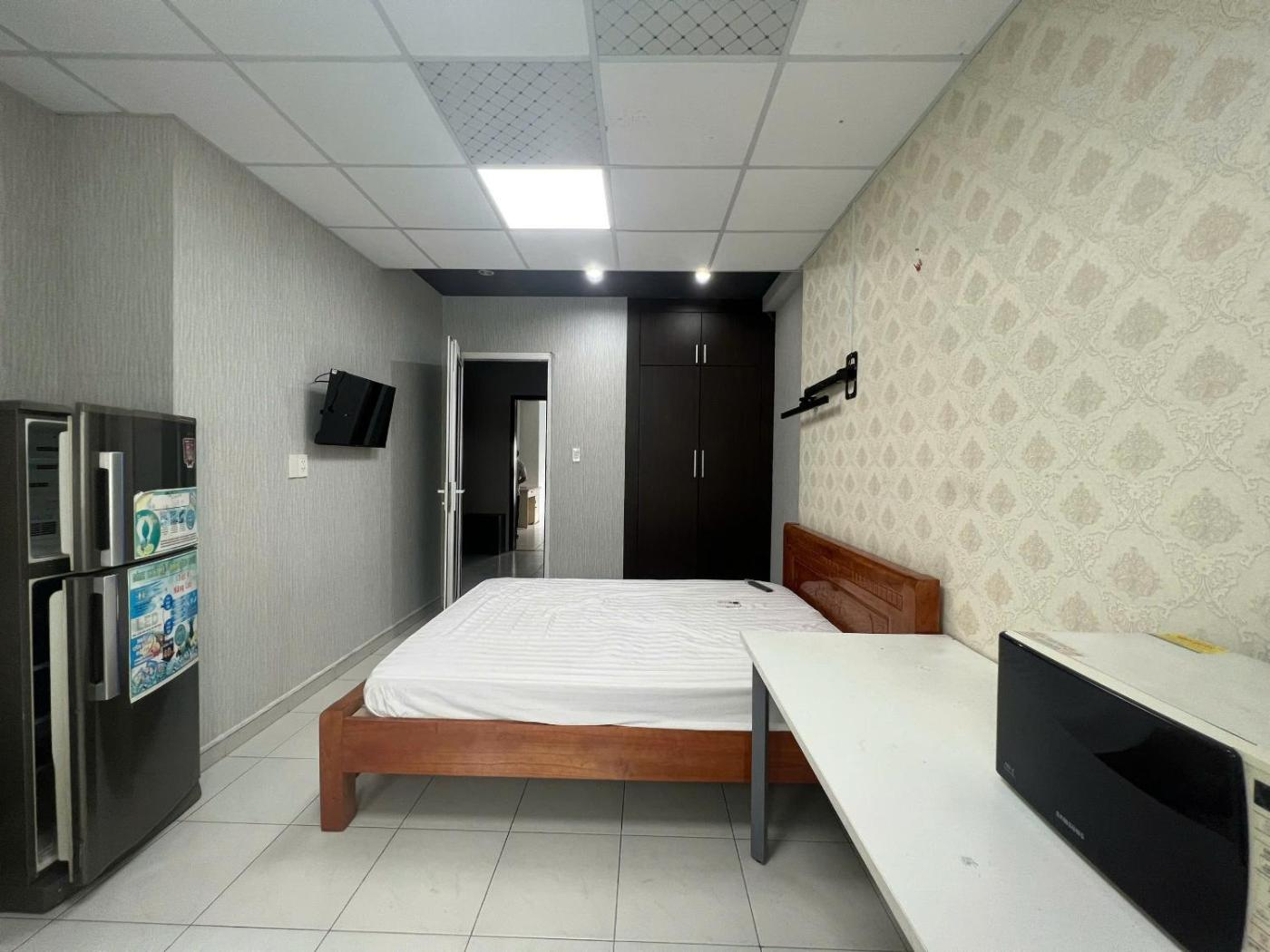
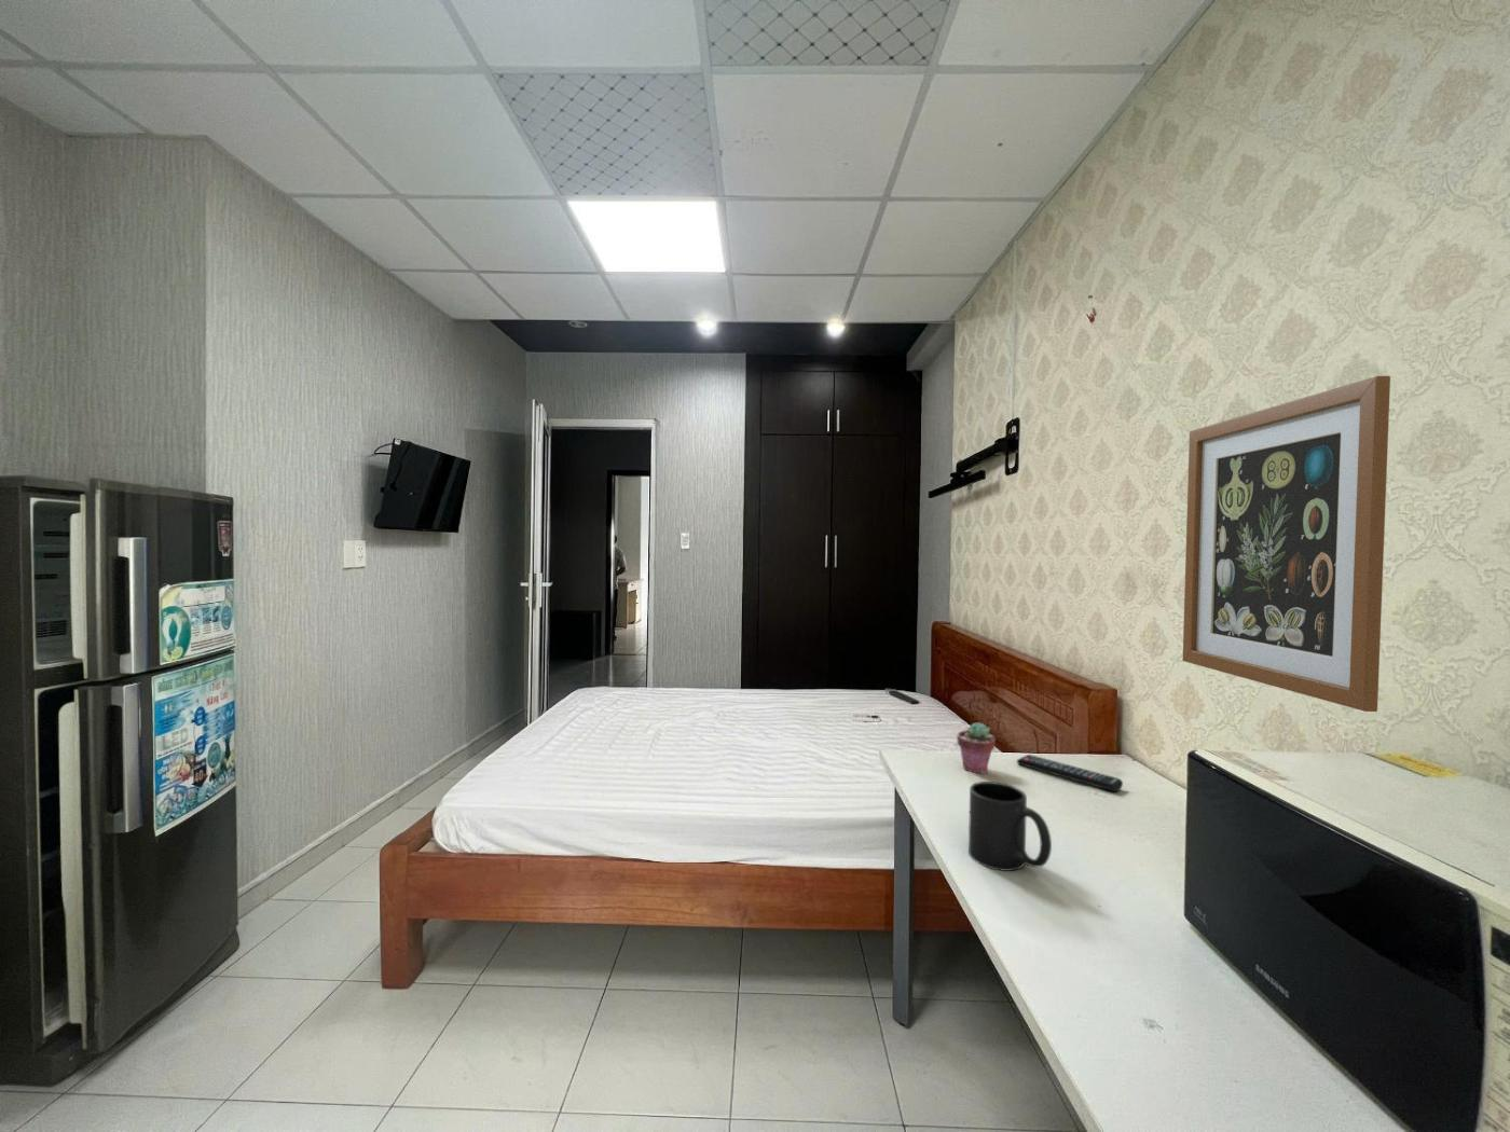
+ wall art [1182,376,1391,712]
+ remote control [1017,754,1124,793]
+ potted succulent [956,722,996,775]
+ mug [968,780,1052,872]
